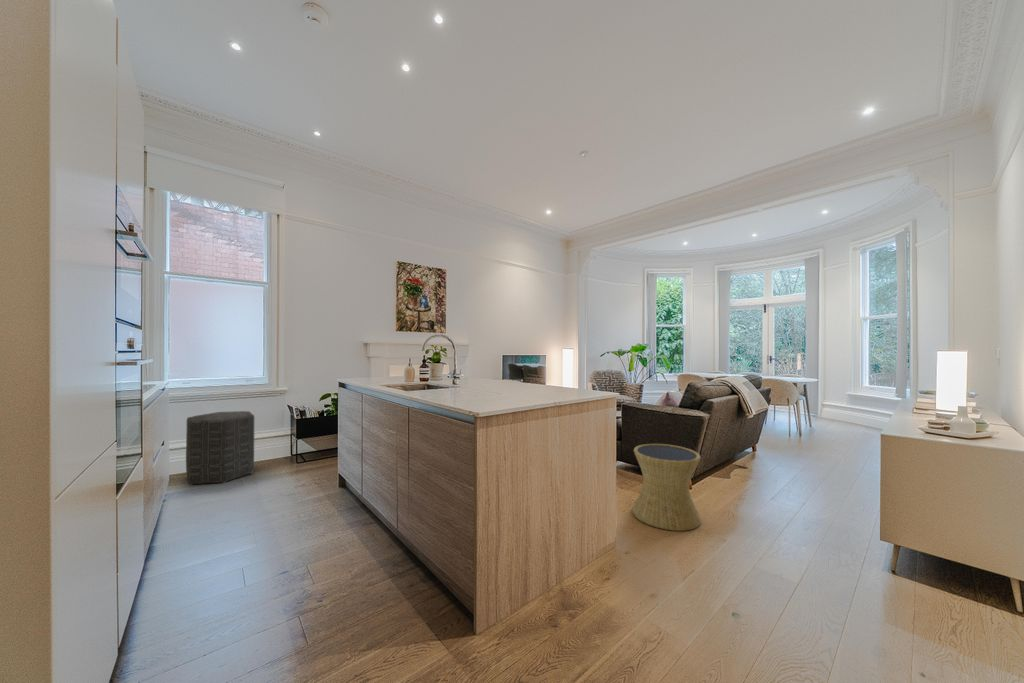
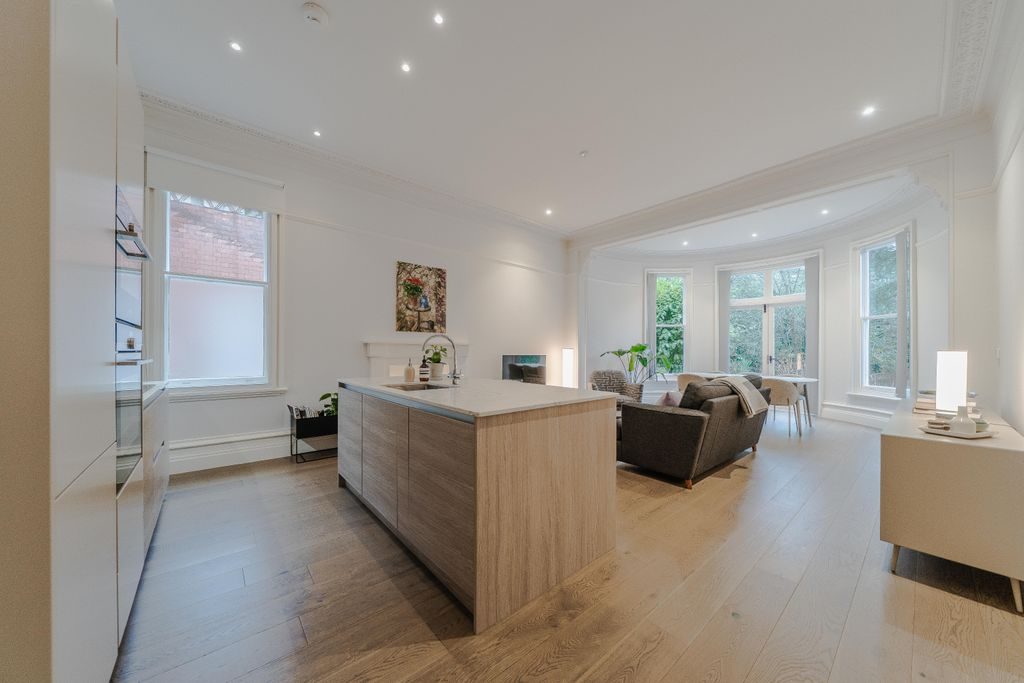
- side table [631,443,702,532]
- ottoman [185,410,255,486]
